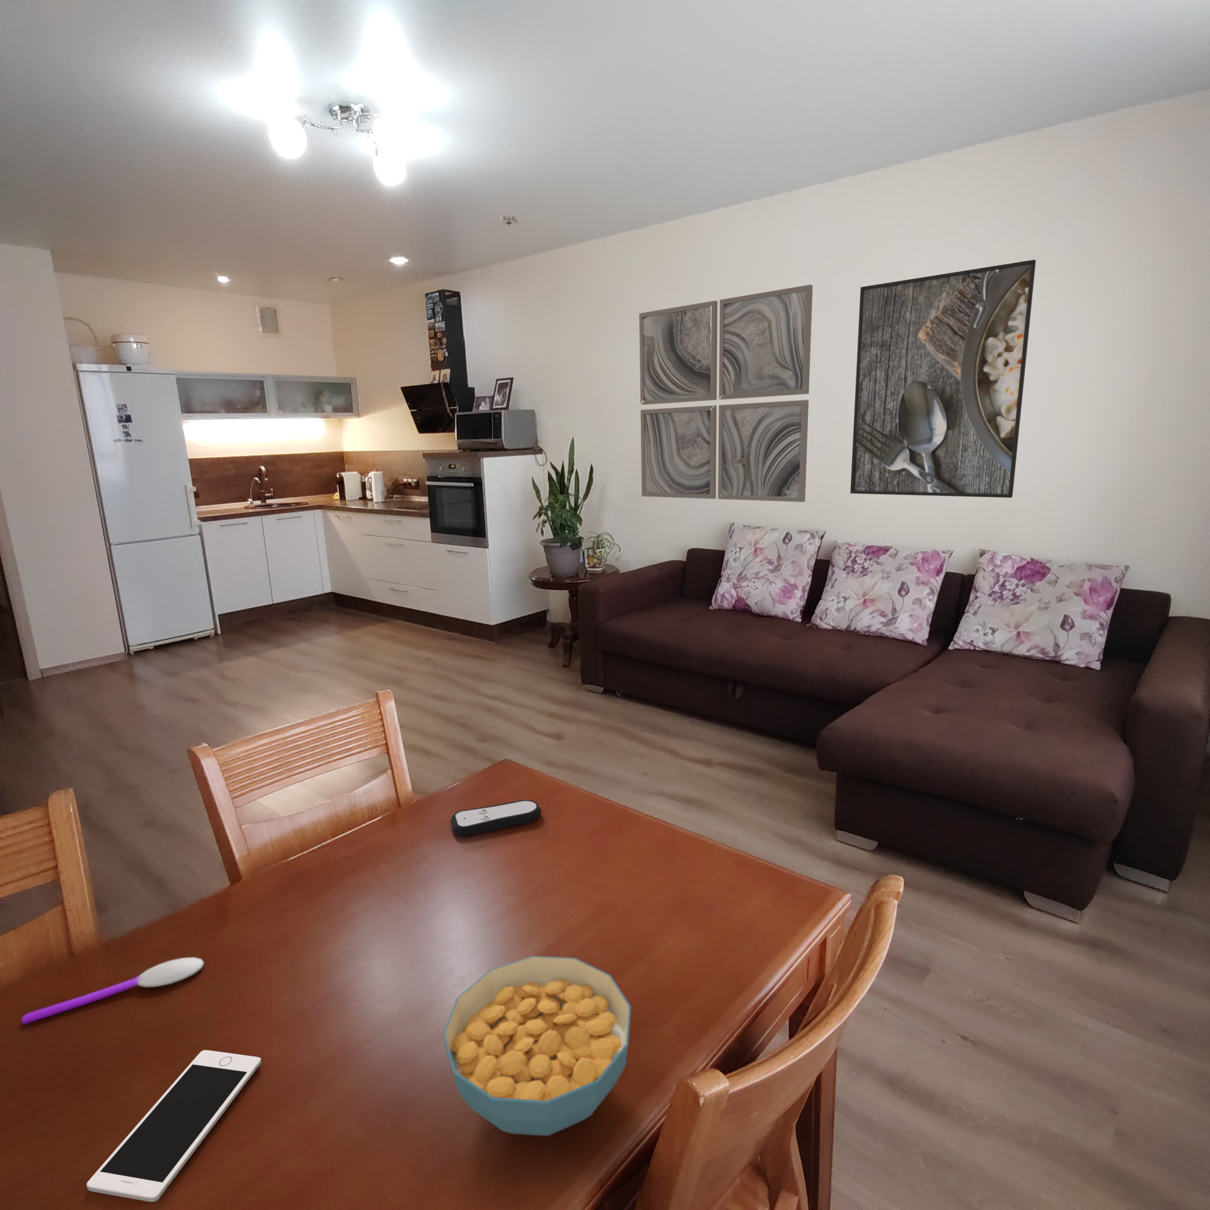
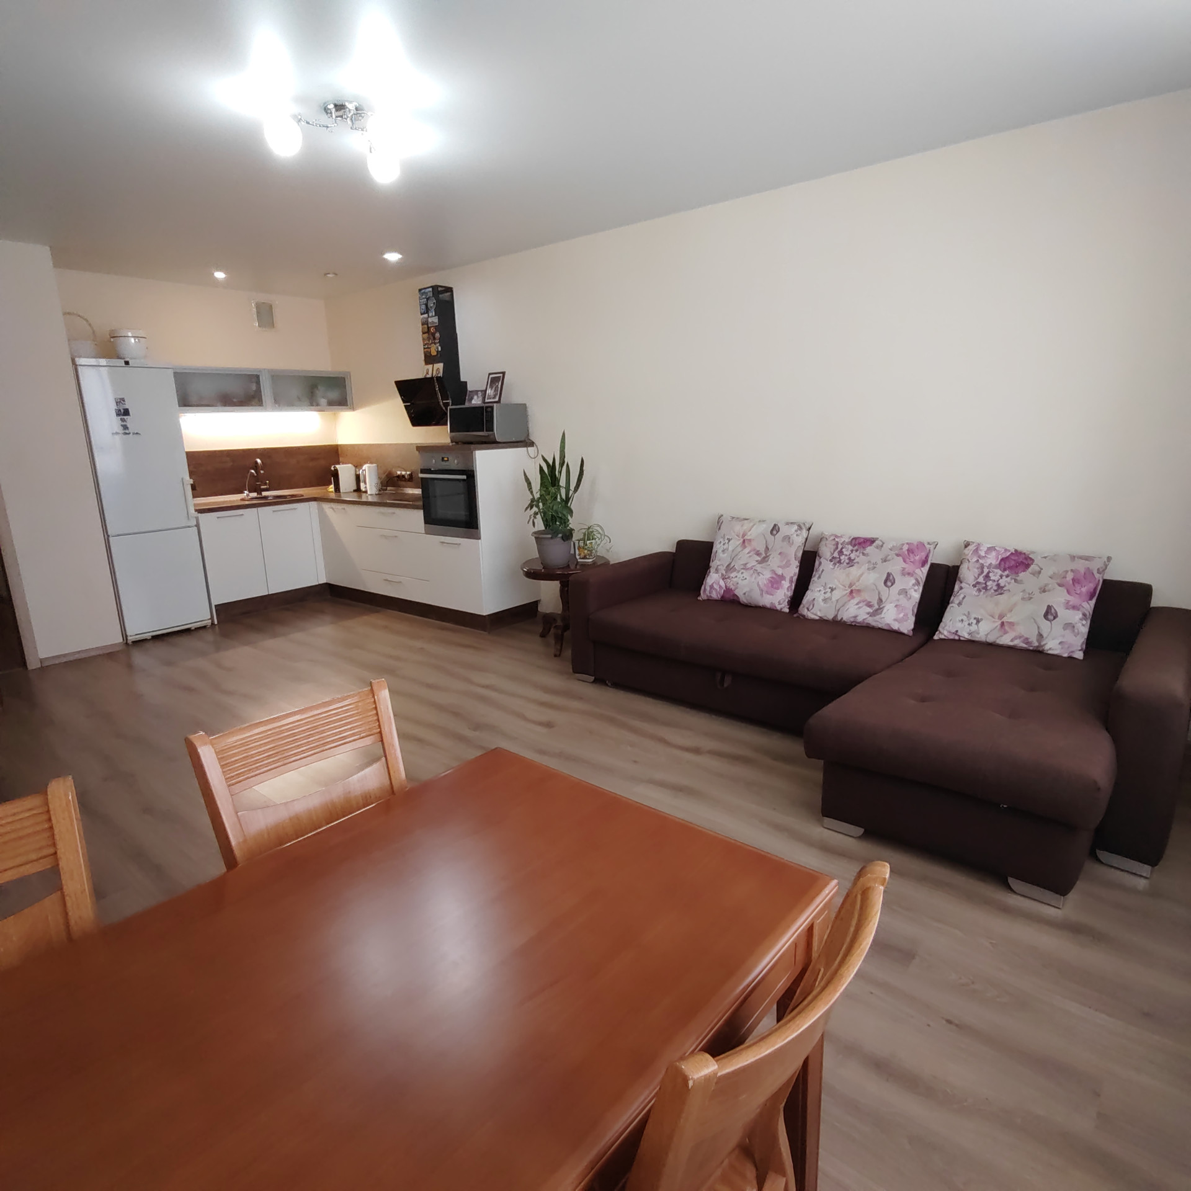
- spoon [21,956,205,1025]
- smoke detector [498,214,520,227]
- wall art [638,285,813,503]
- cell phone [86,1049,263,1202]
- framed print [850,259,1037,499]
- cereal bowl [442,955,632,1137]
- remote control [450,799,542,837]
